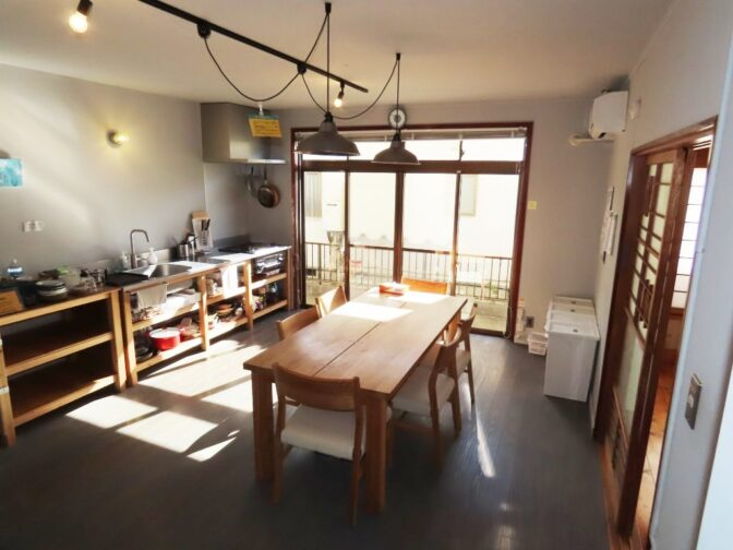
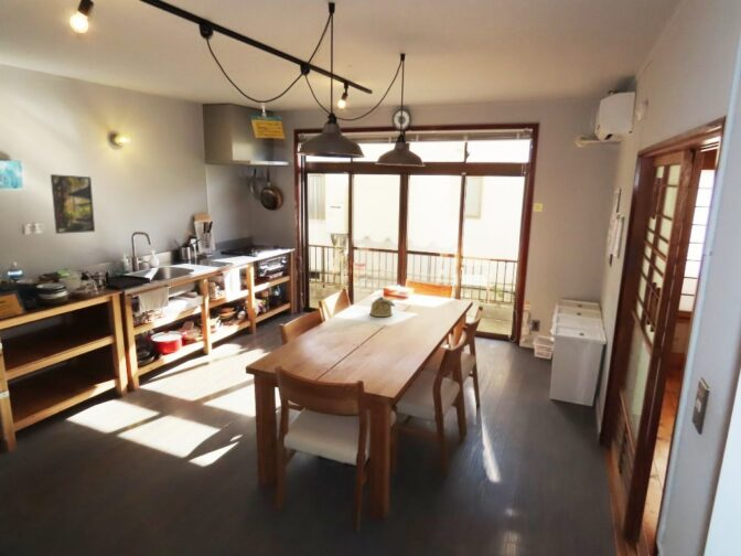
+ kettle [369,296,396,318]
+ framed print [50,173,96,235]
